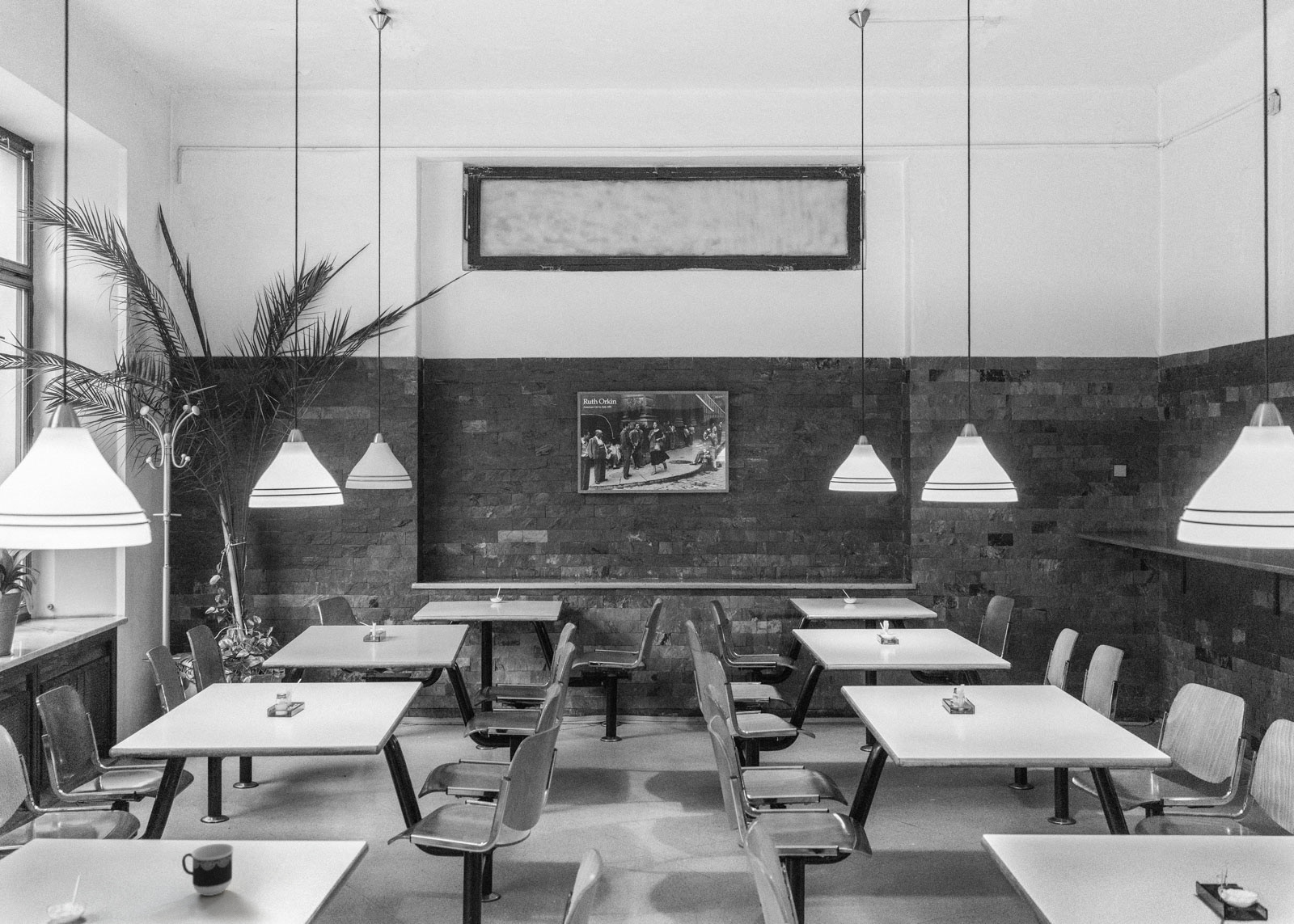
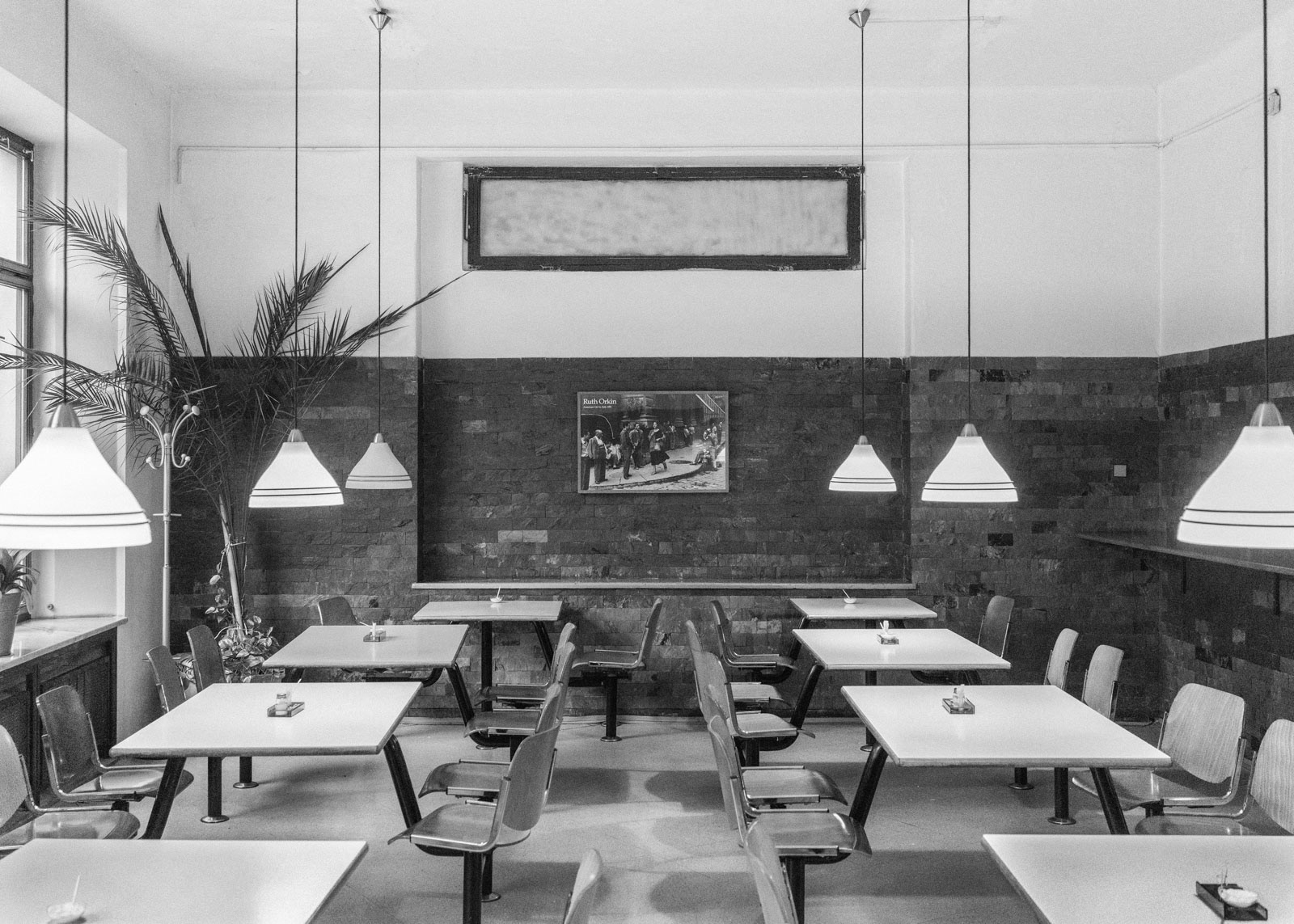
- cup [181,843,235,897]
